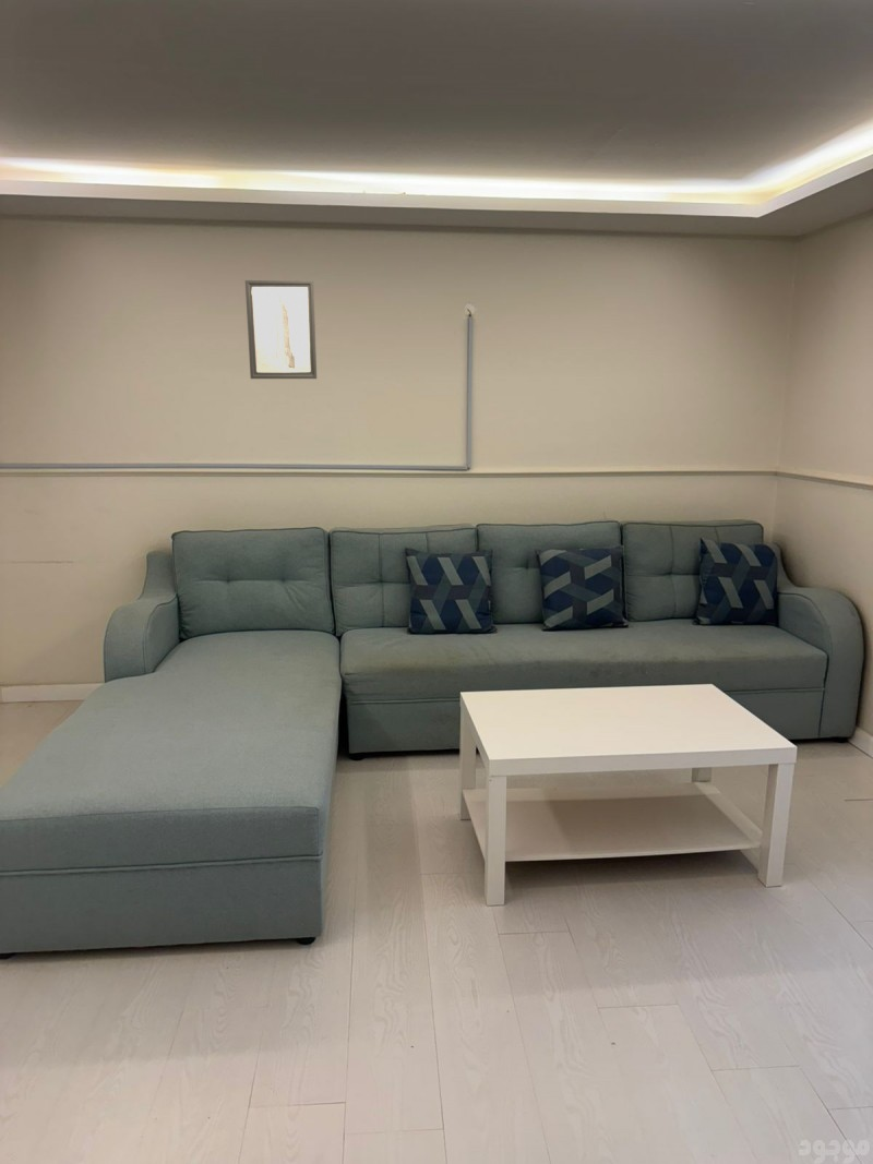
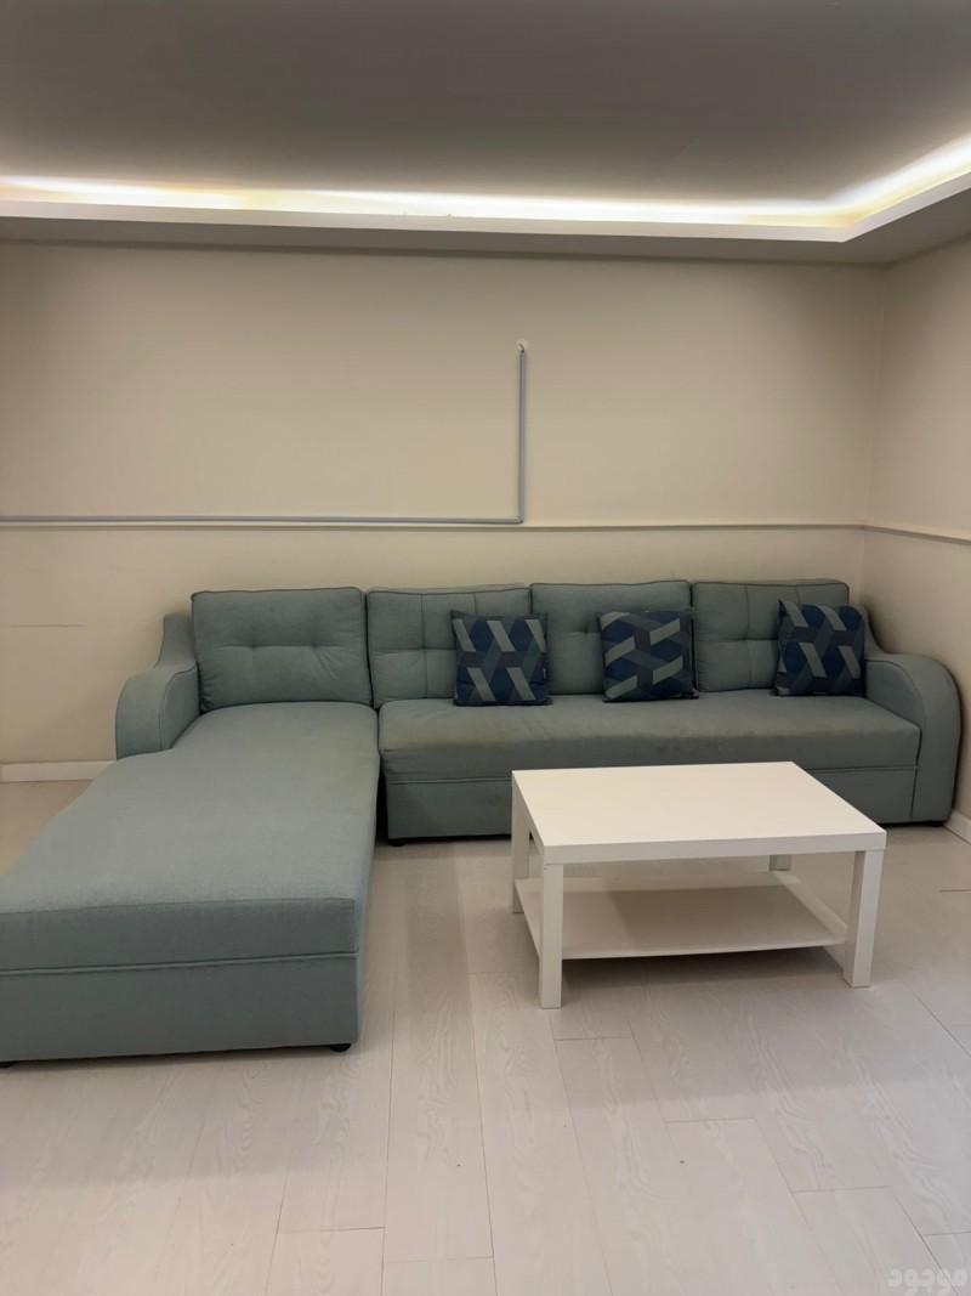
- wall art [244,279,318,380]
